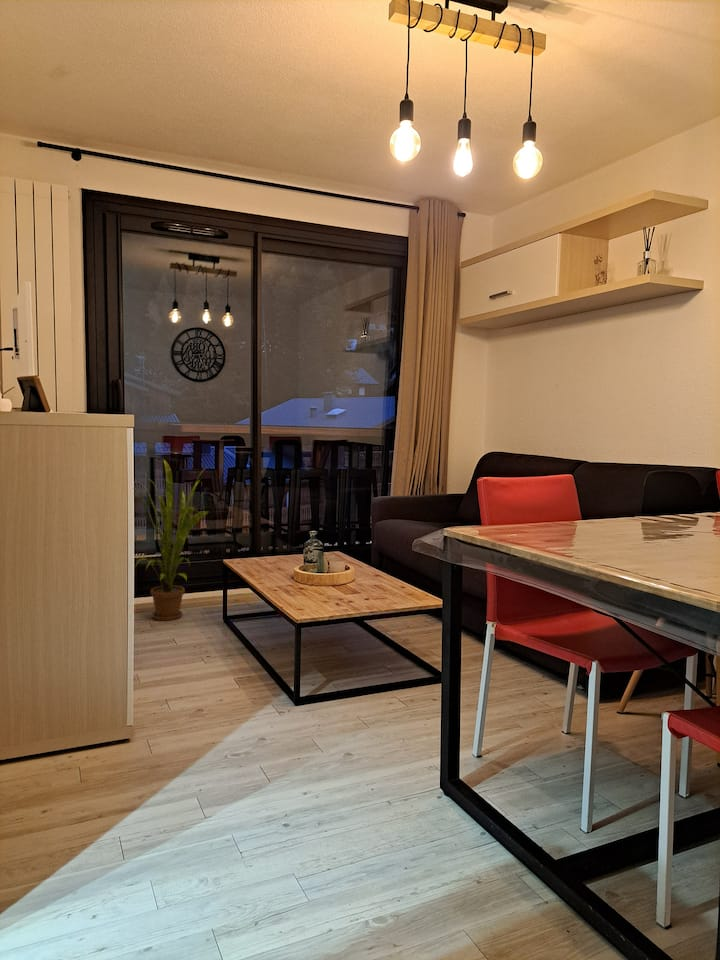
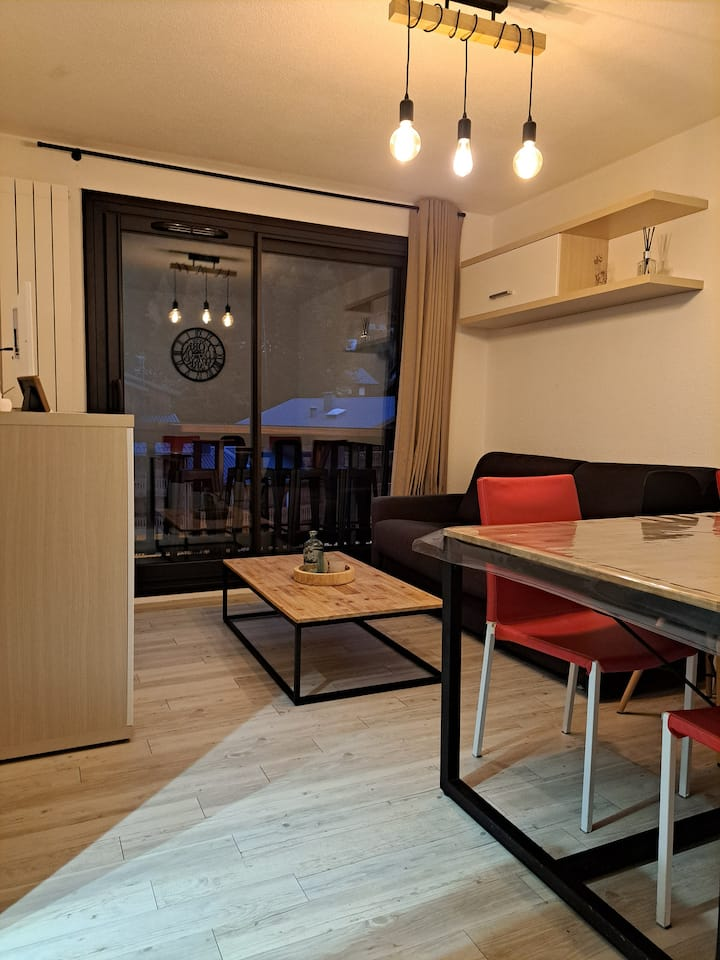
- house plant [133,459,210,622]
